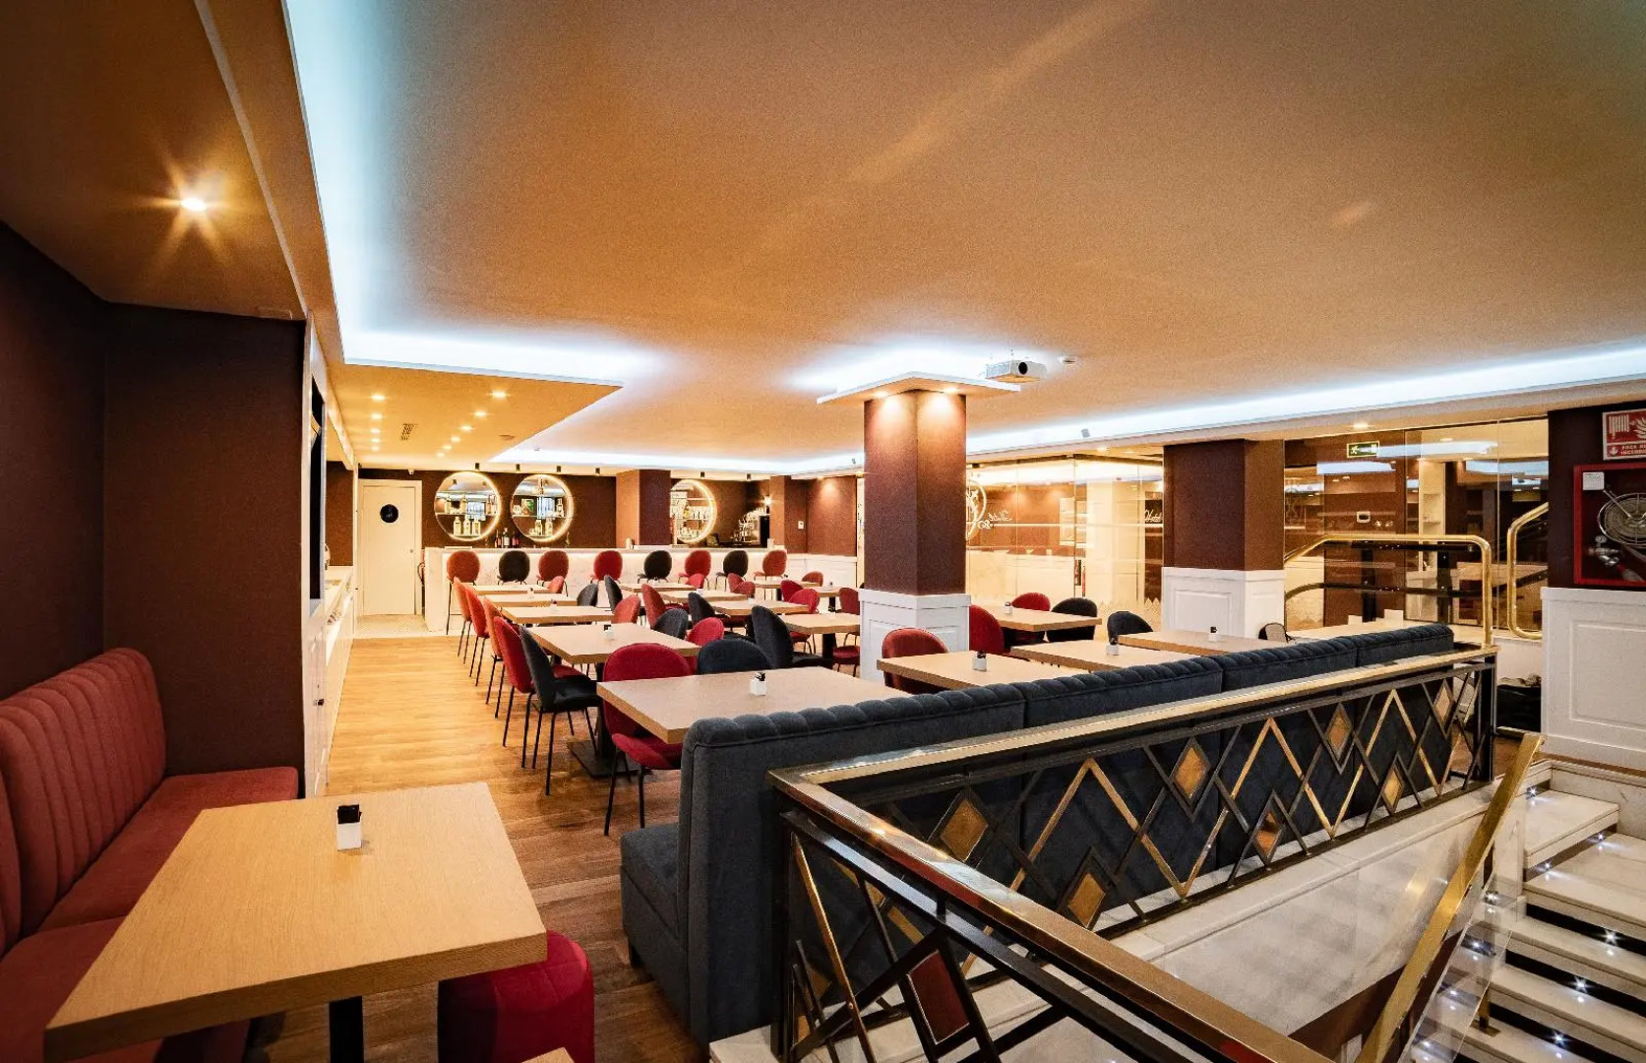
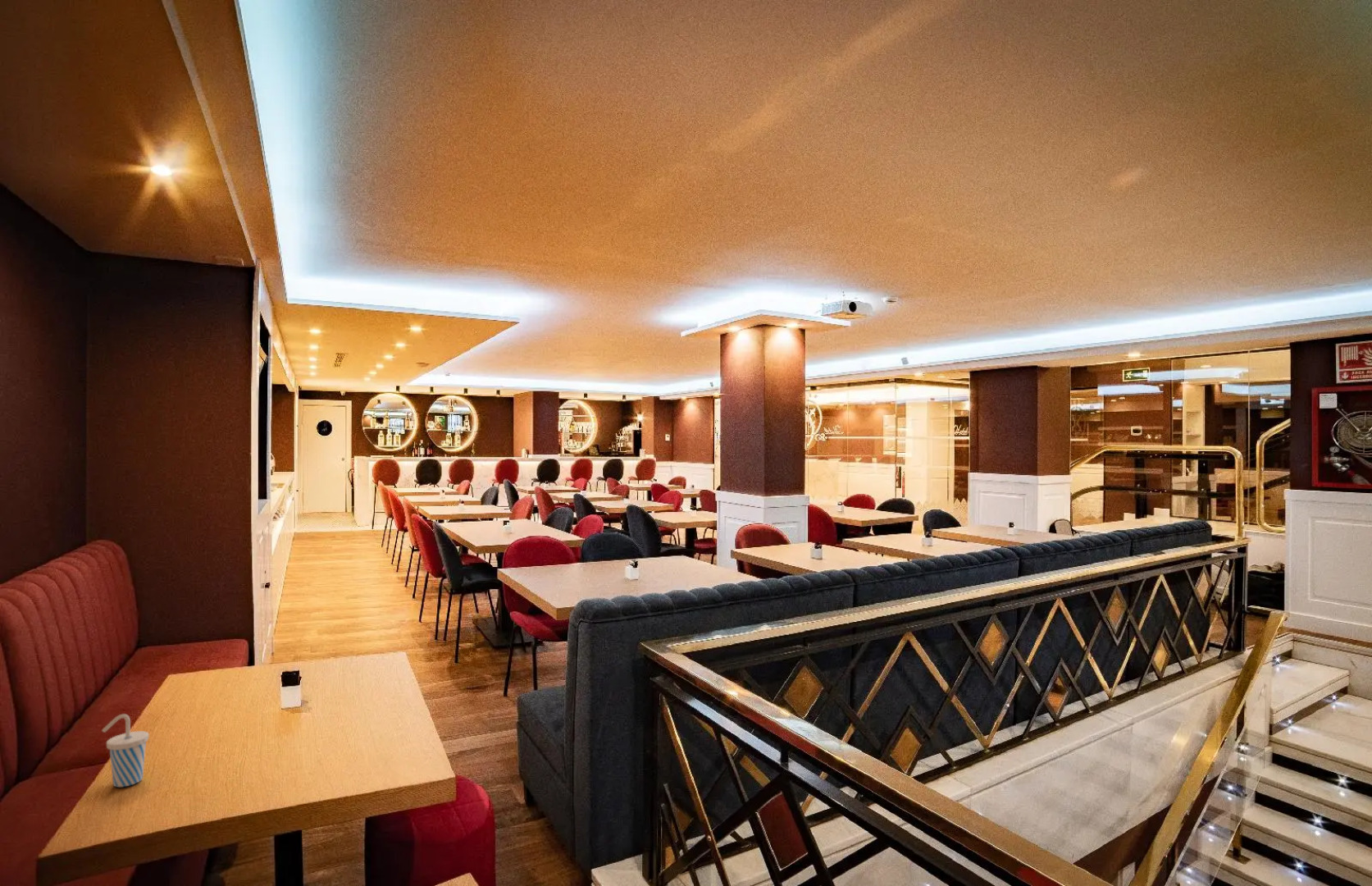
+ cup [101,714,150,788]
